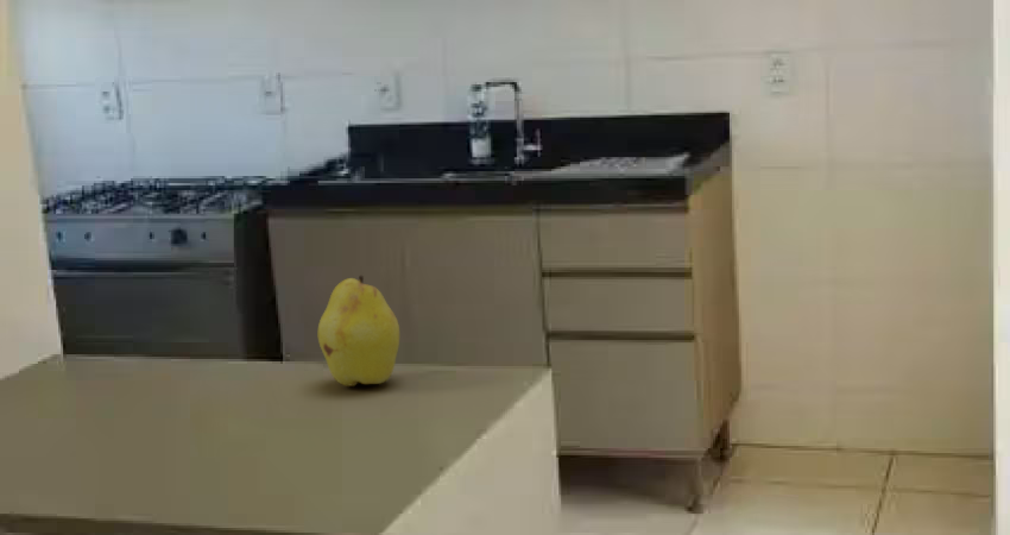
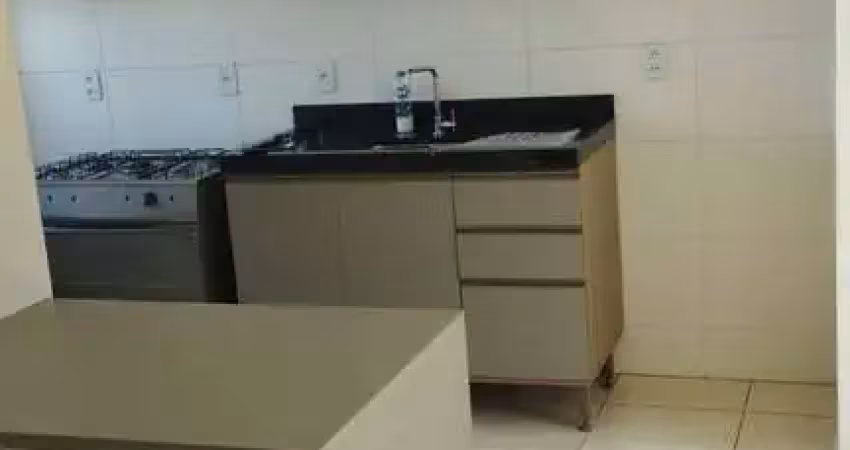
- fruit [317,273,400,388]
